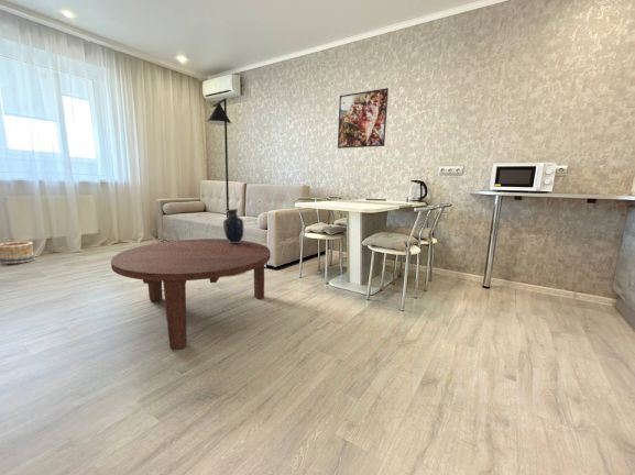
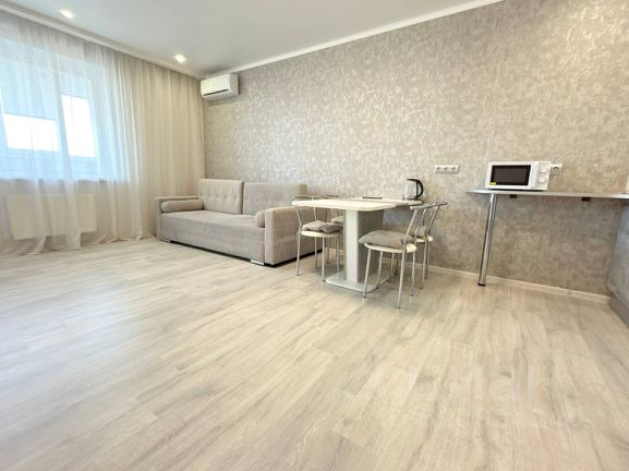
- basket [0,240,35,265]
- coffee table [110,238,272,350]
- vase [222,208,244,243]
- floor lamp [206,97,232,219]
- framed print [337,87,390,150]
